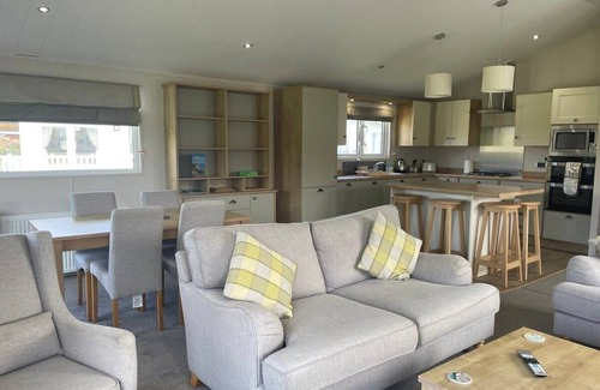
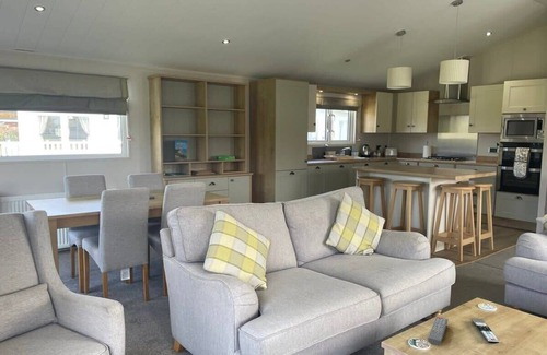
+ remote control [427,316,450,346]
